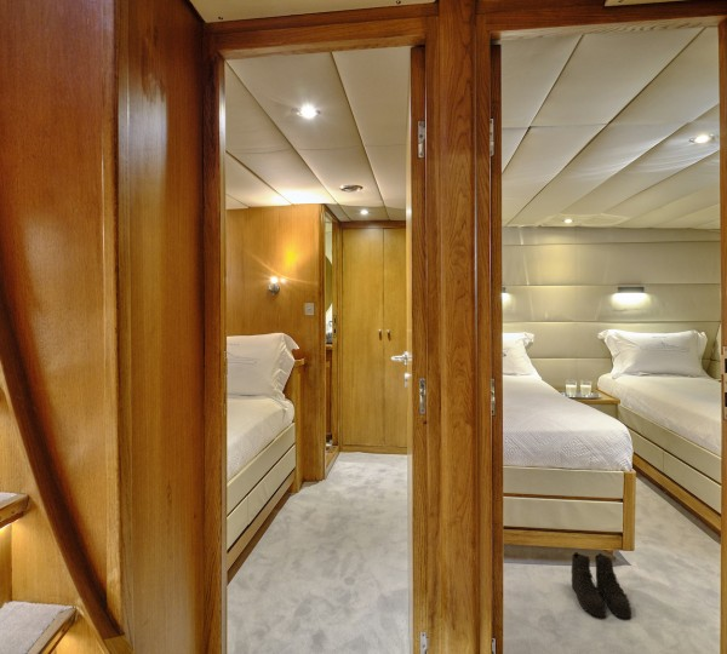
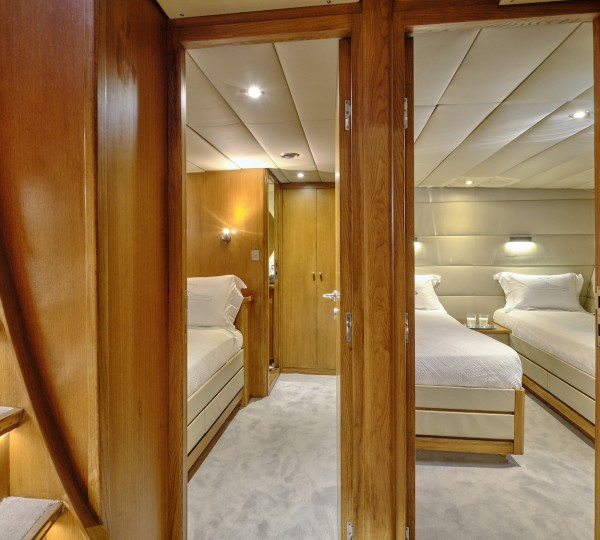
- boots [571,551,632,619]
